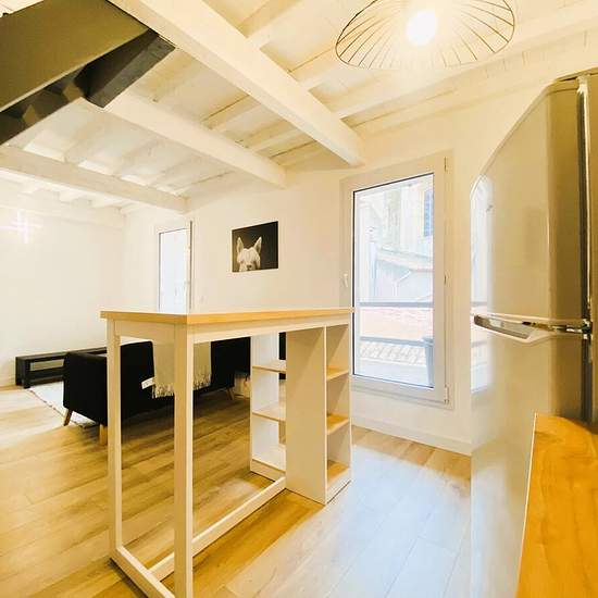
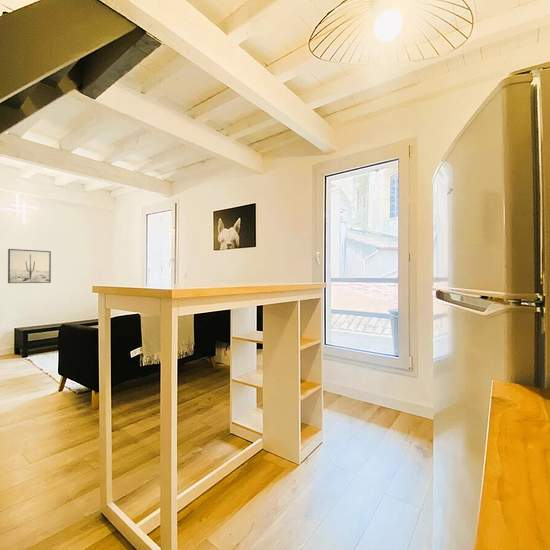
+ wall art [7,248,52,284]
